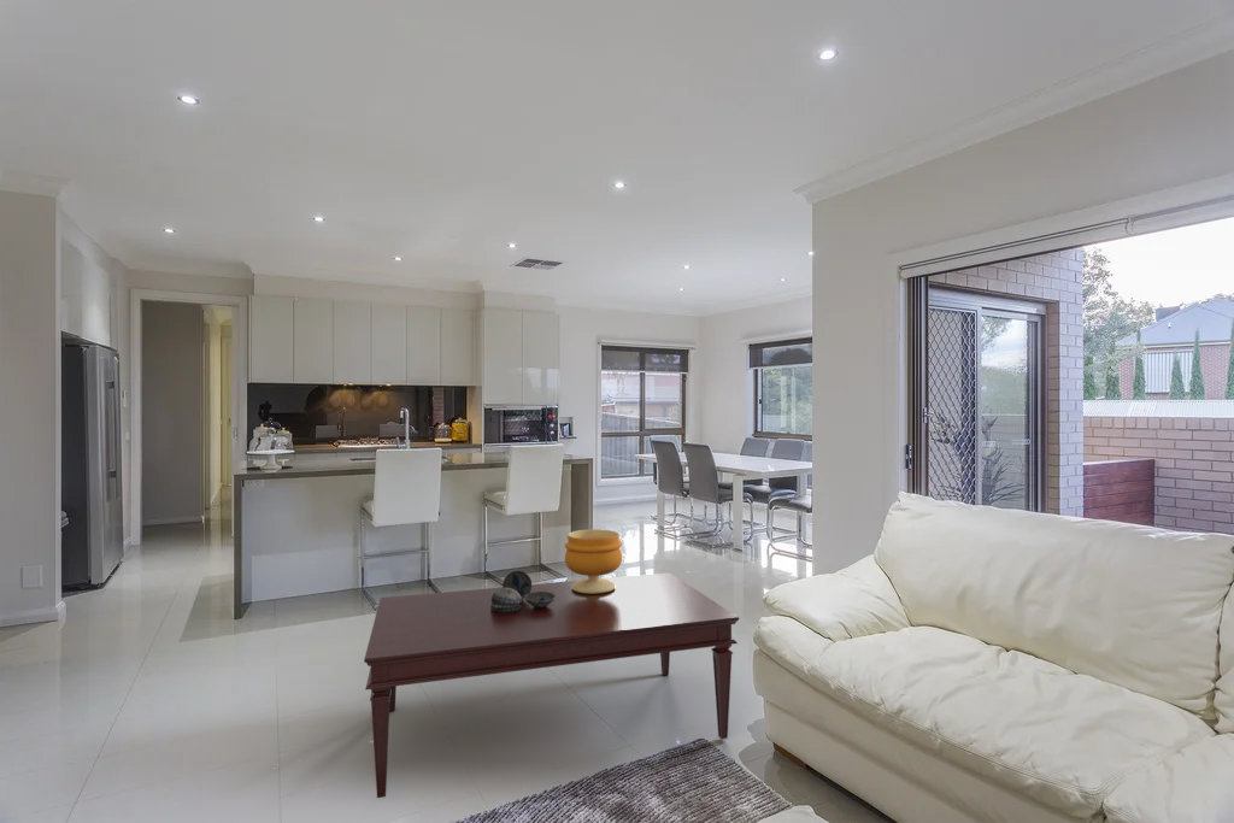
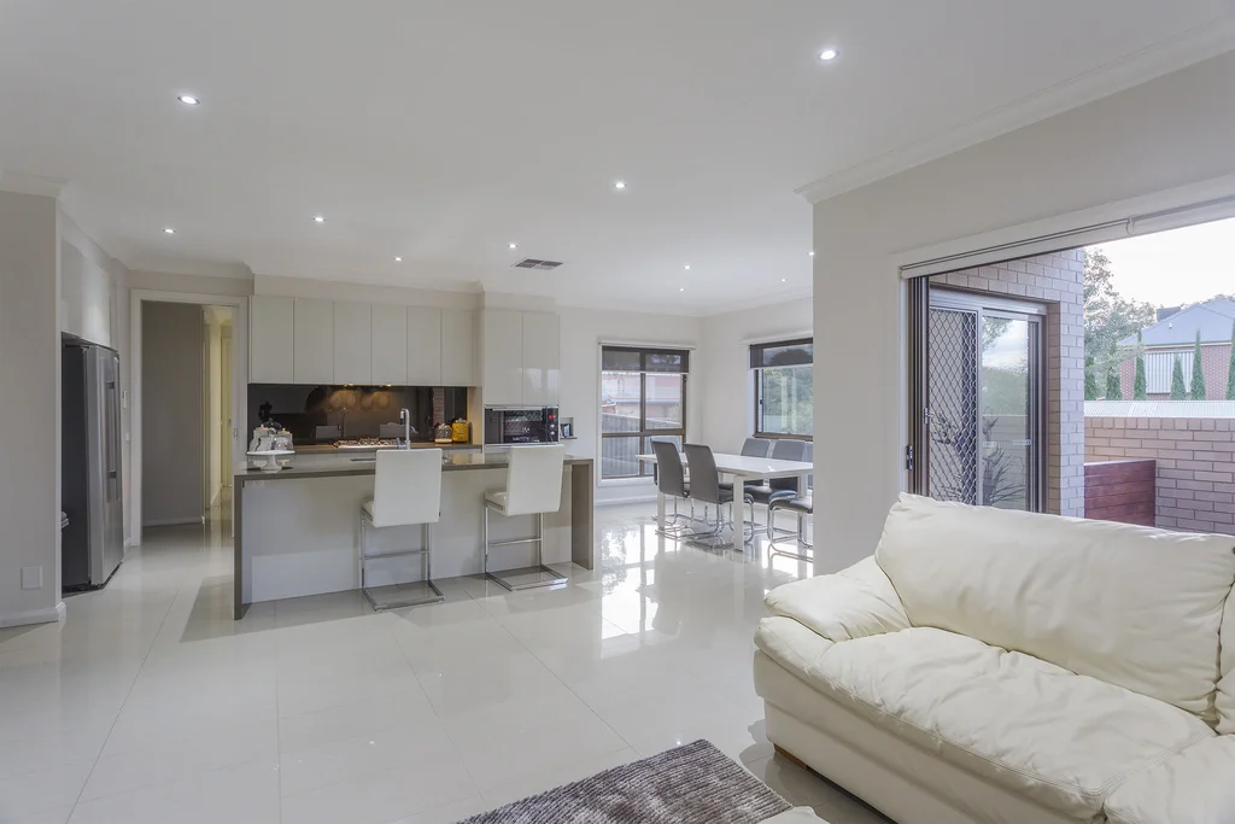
- decorative bowl [490,570,556,613]
- coffee table [363,571,740,799]
- footed bowl [564,528,623,594]
